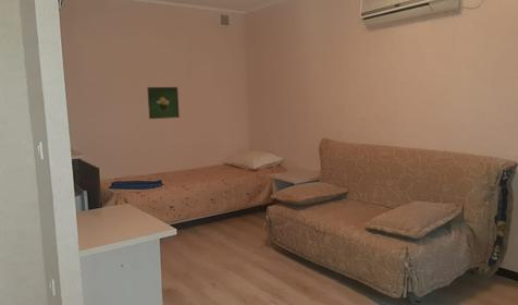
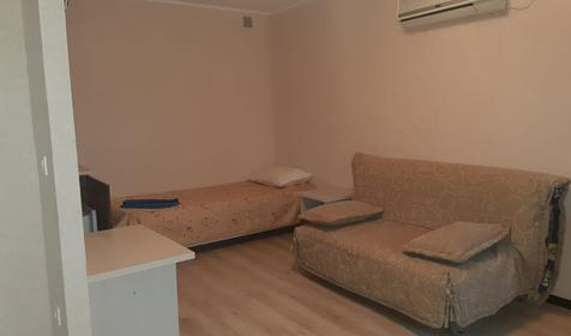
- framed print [146,86,181,120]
